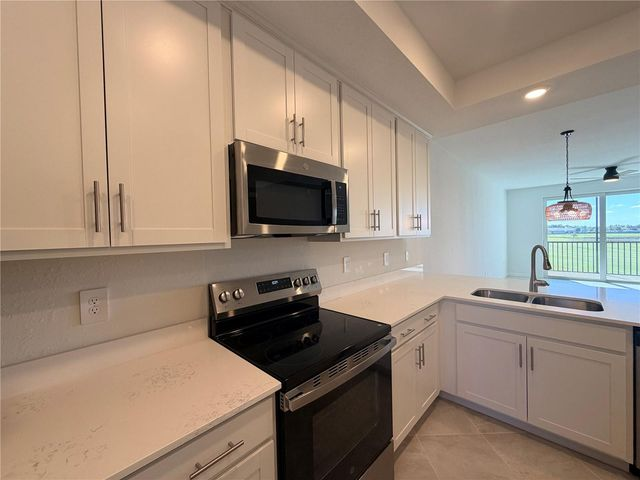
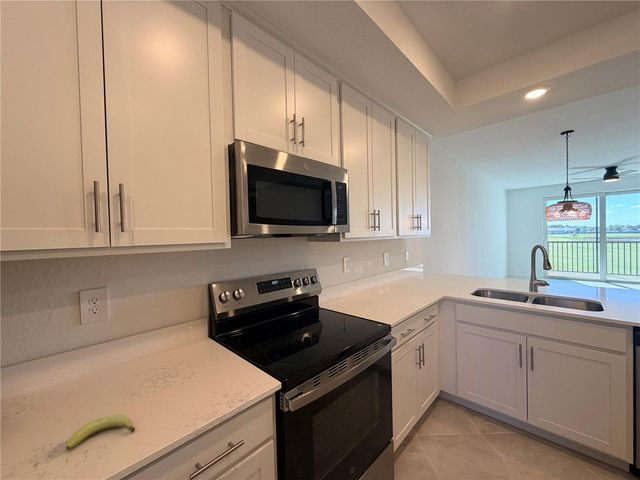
+ fruit [65,413,136,451]
